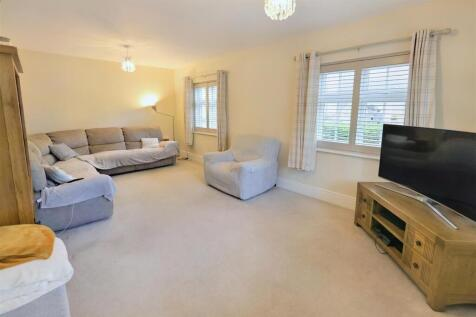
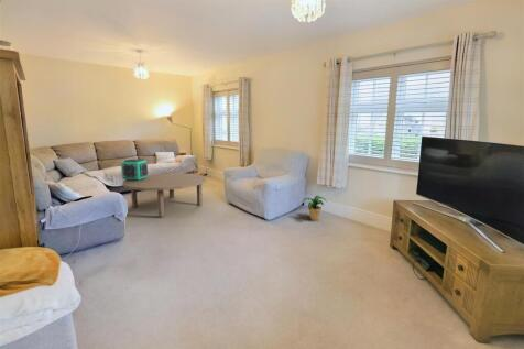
+ decorative cube [120,159,149,181]
+ potted plant [302,195,327,221]
+ coffee table [122,172,207,218]
